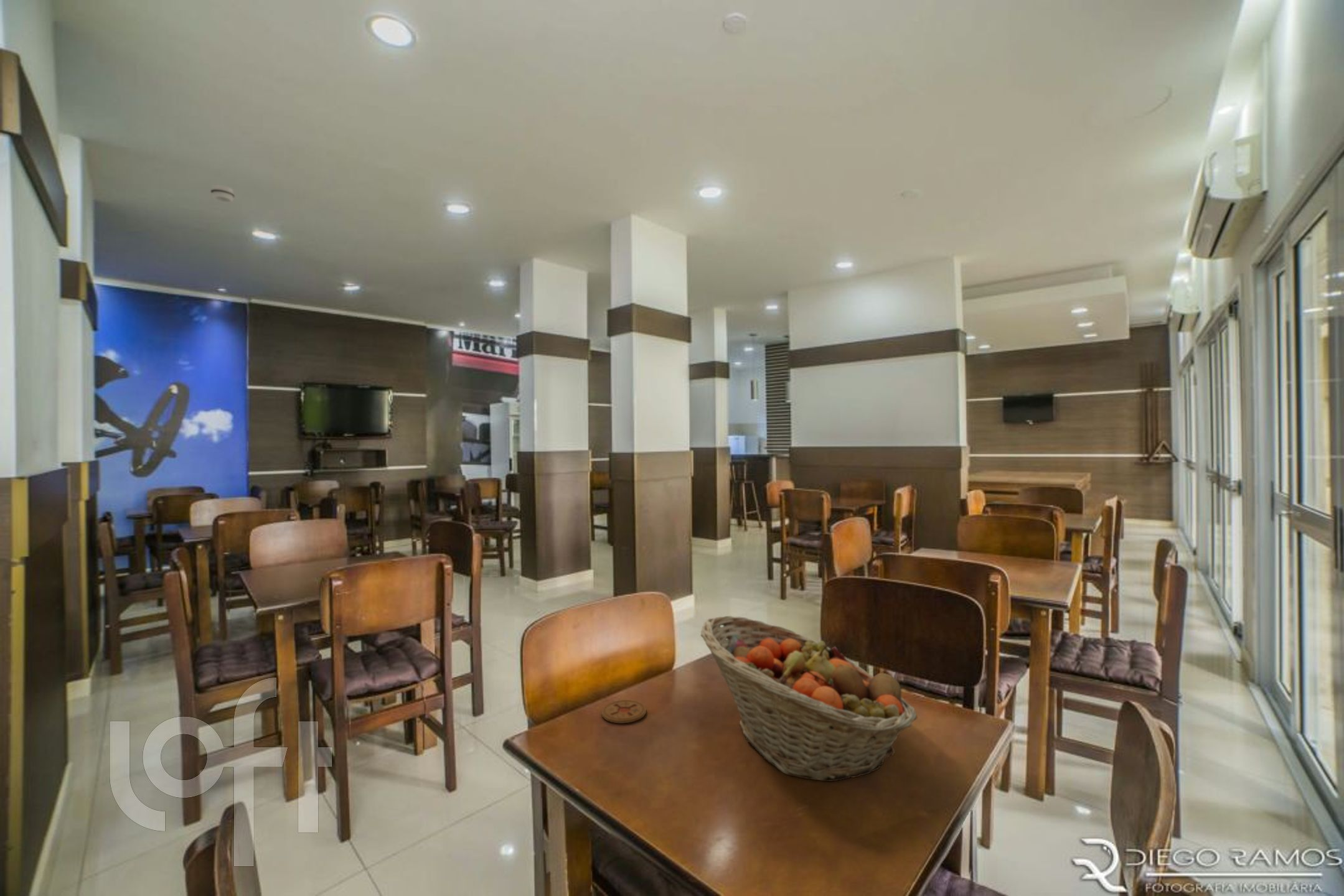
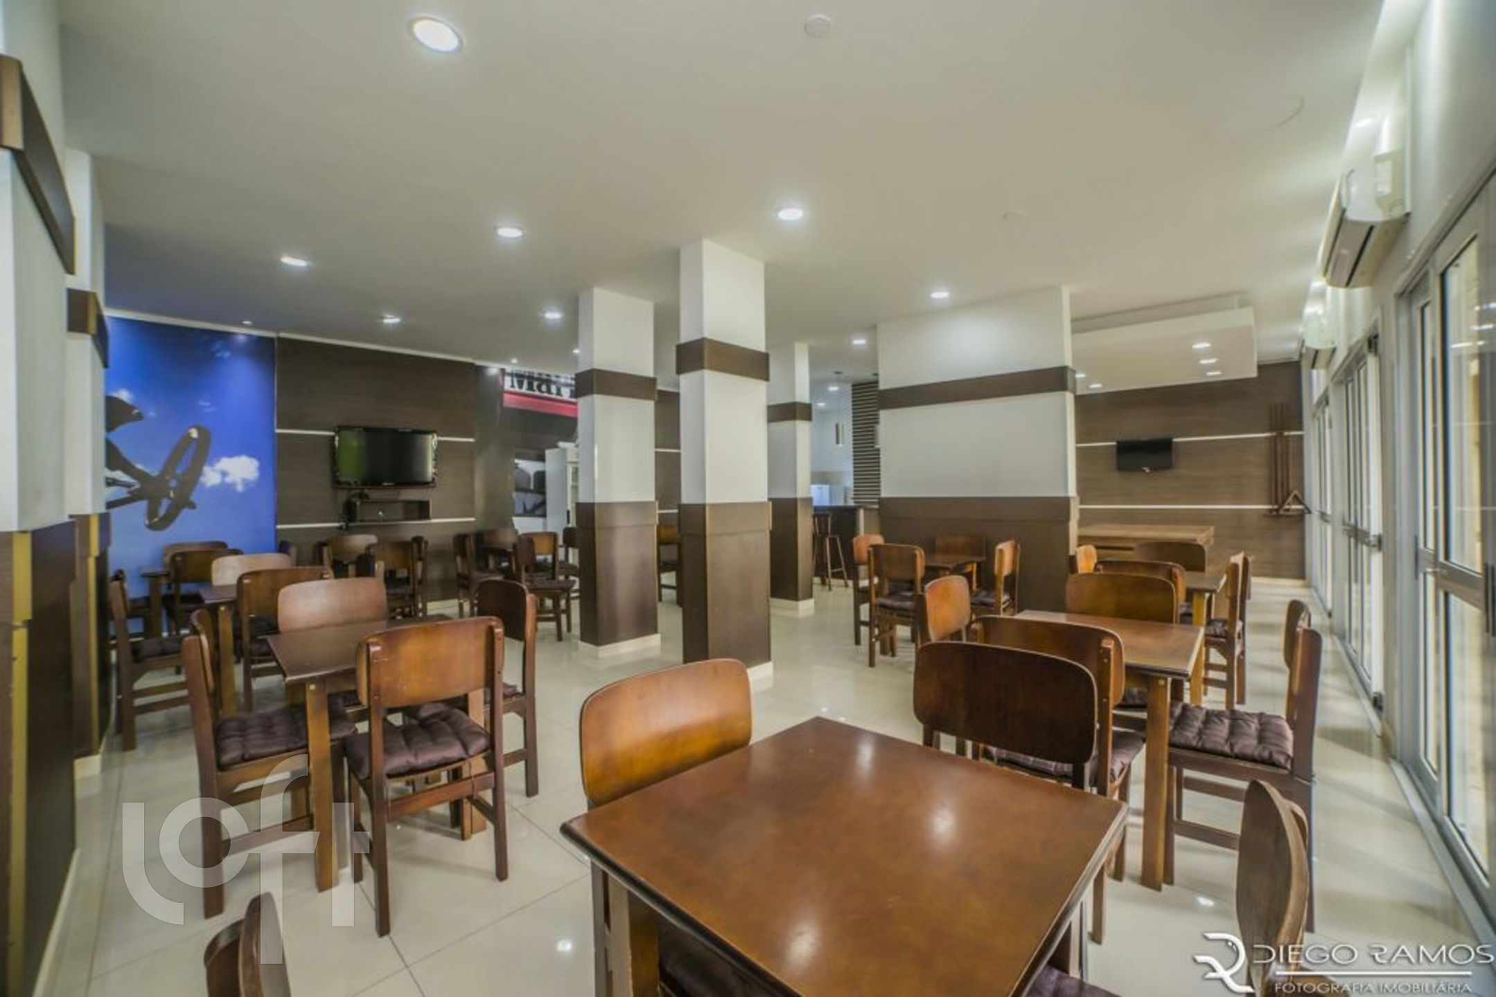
- fruit basket [700,615,918,782]
- coaster [601,699,647,724]
- smoke detector [210,184,235,203]
